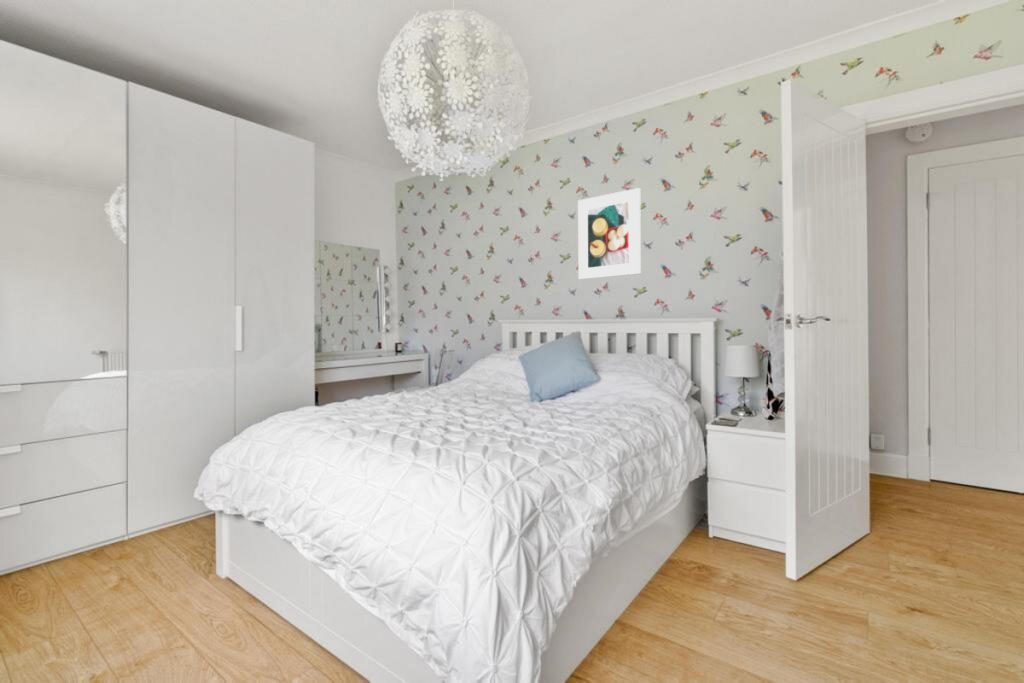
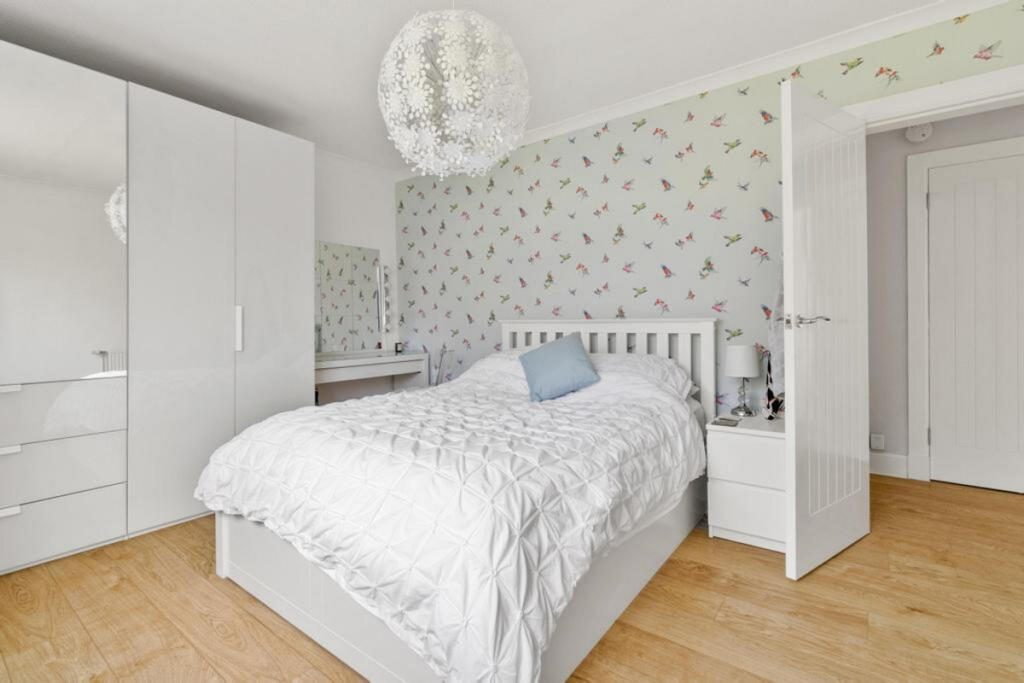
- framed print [577,187,642,281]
